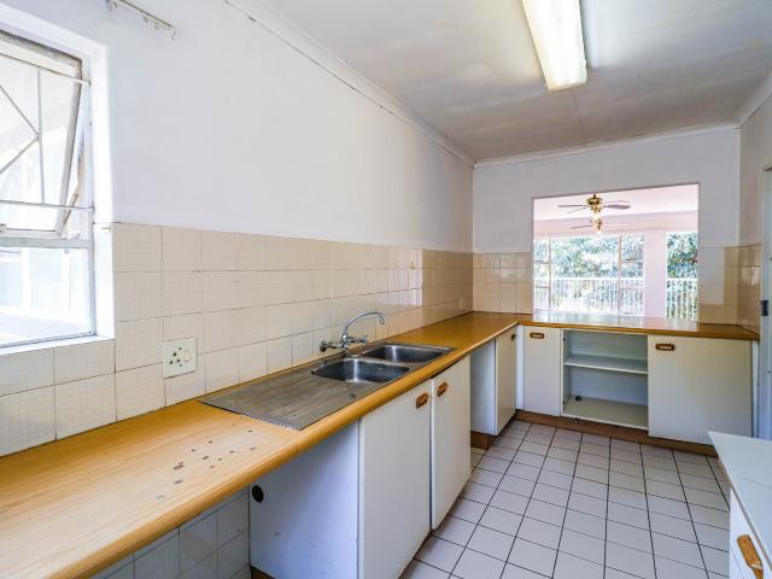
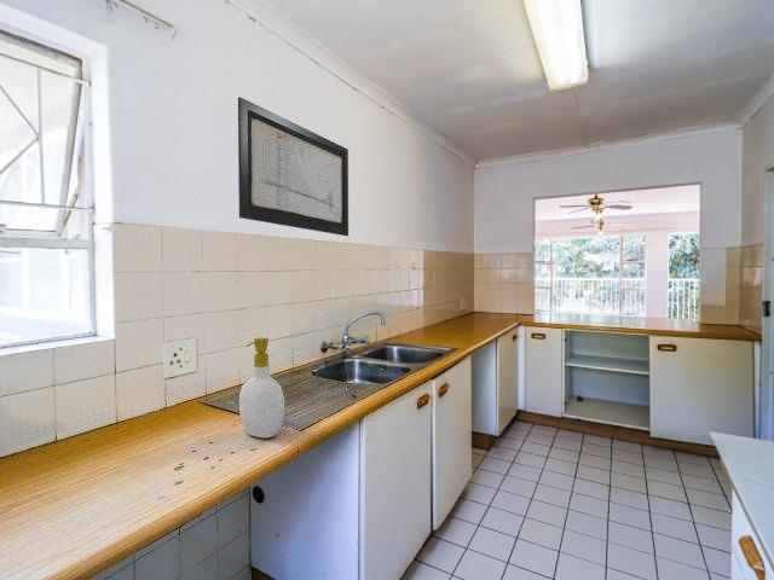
+ wall art [237,95,350,237]
+ soap bottle [238,337,285,439]
